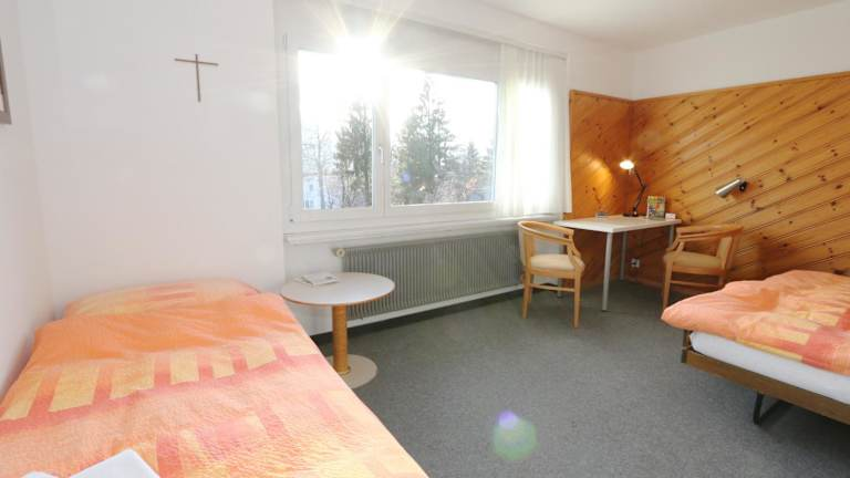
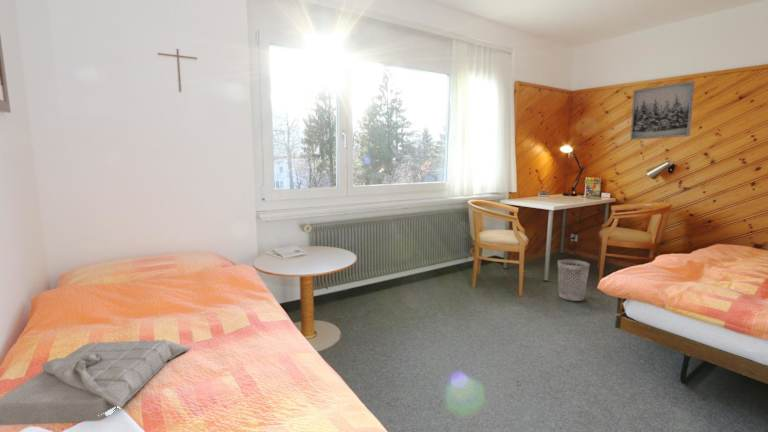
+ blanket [0,339,192,426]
+ wall art [629,80,695,141]
+ wastebasket [557,259,591,302]
